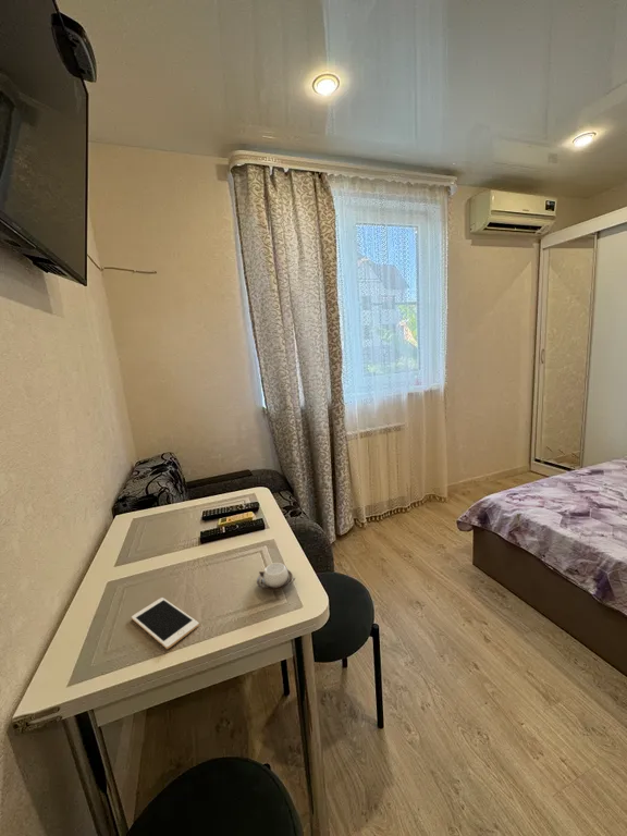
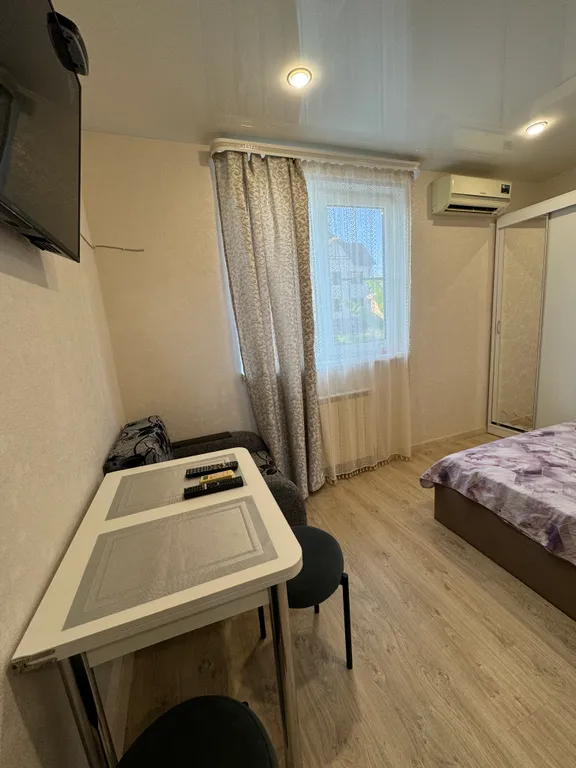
- cup [256,562,296,592]
- cell phone [131,597,200,650]
